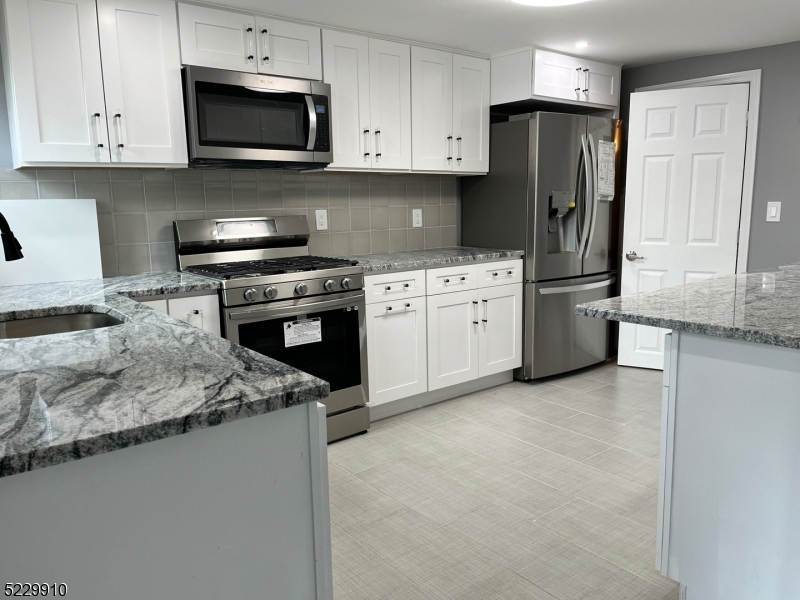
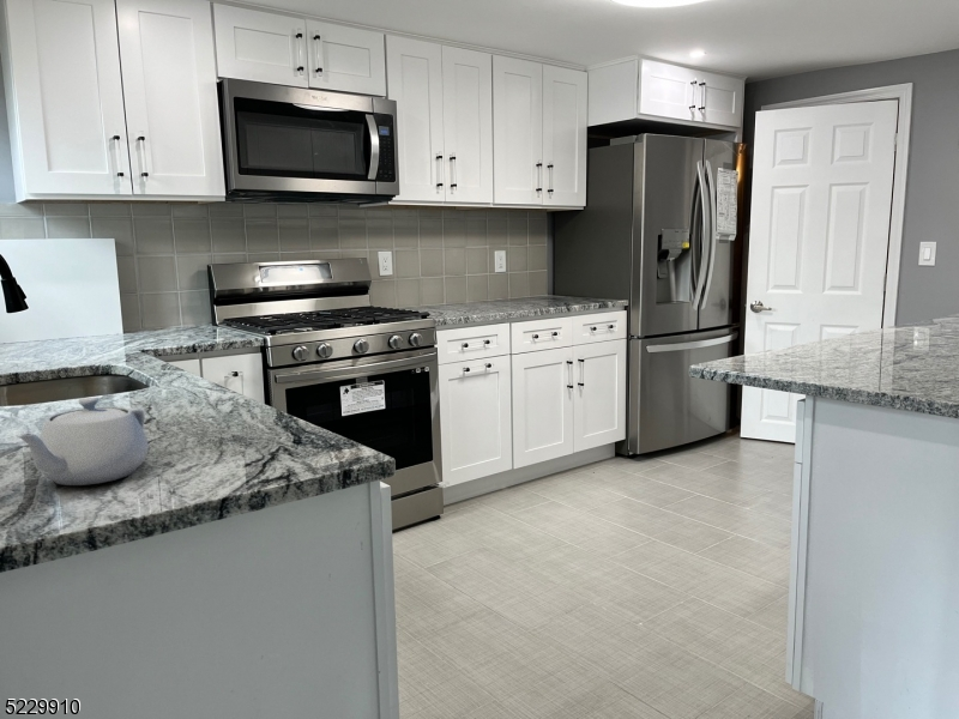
+ teapot [16,397,150,487]
